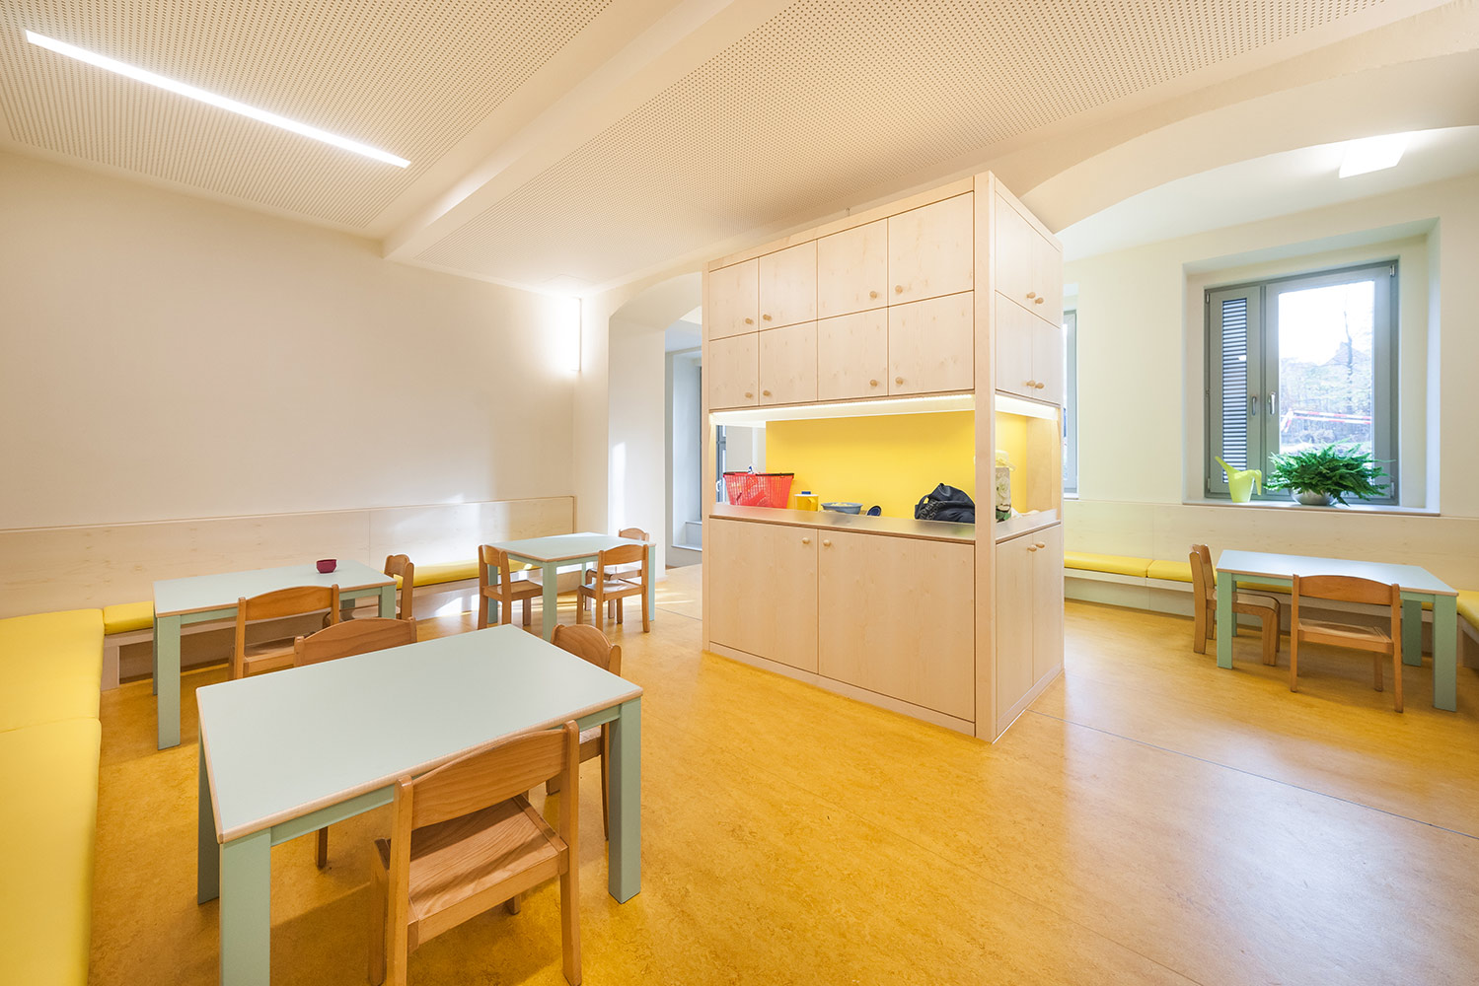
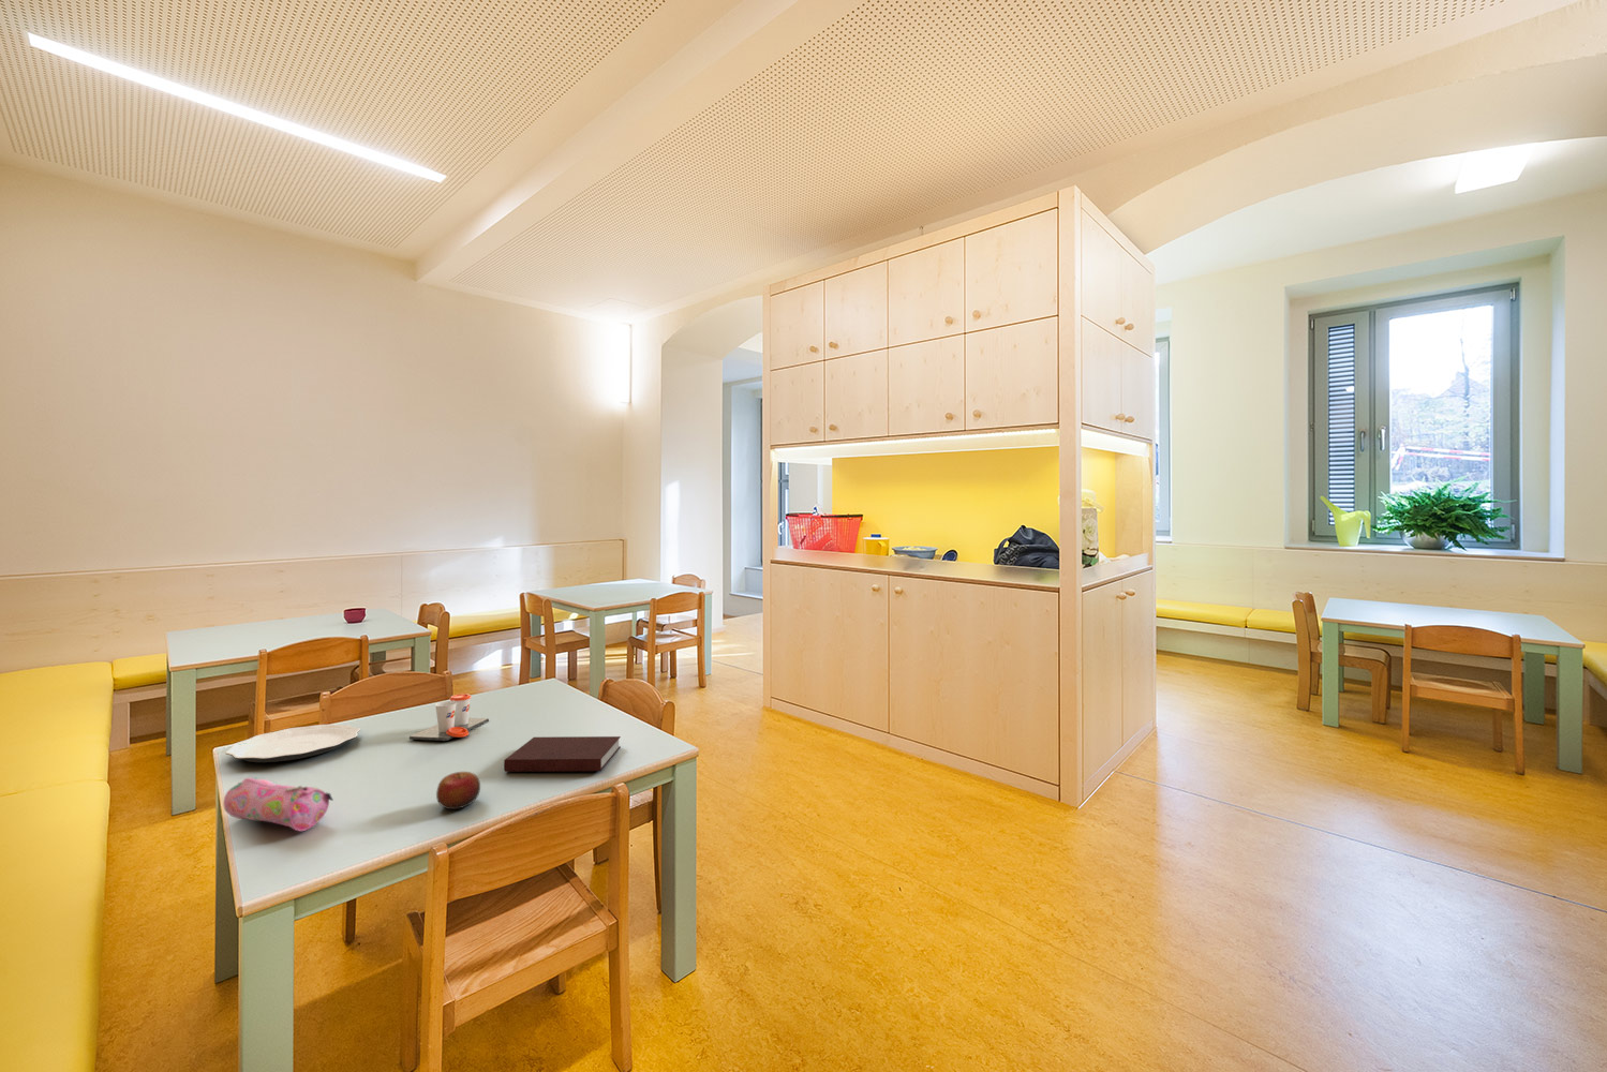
+ apple [436,770,481,810]
+ pencil case [221,776,335,832]
+ notebook [503,736,622,773]
+ plate [224,724,361,763]
+ cup [408,693,489,742]
